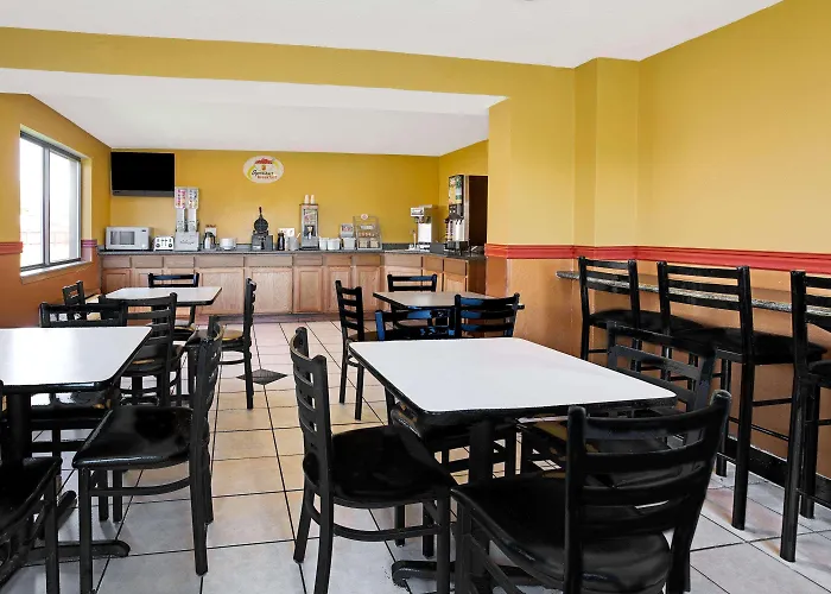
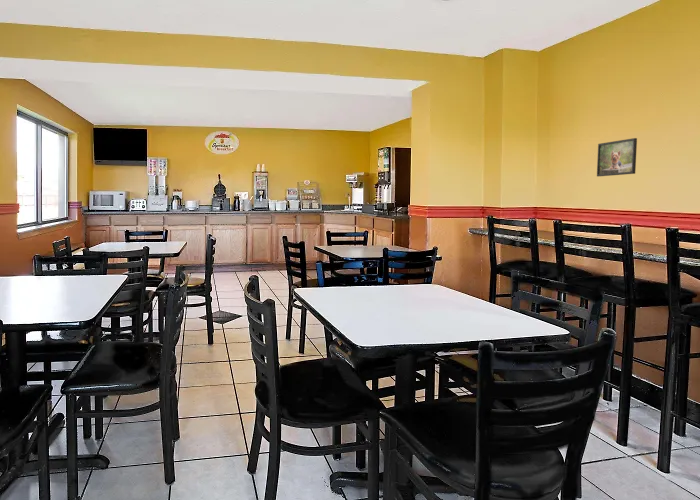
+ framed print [596,137,638,177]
